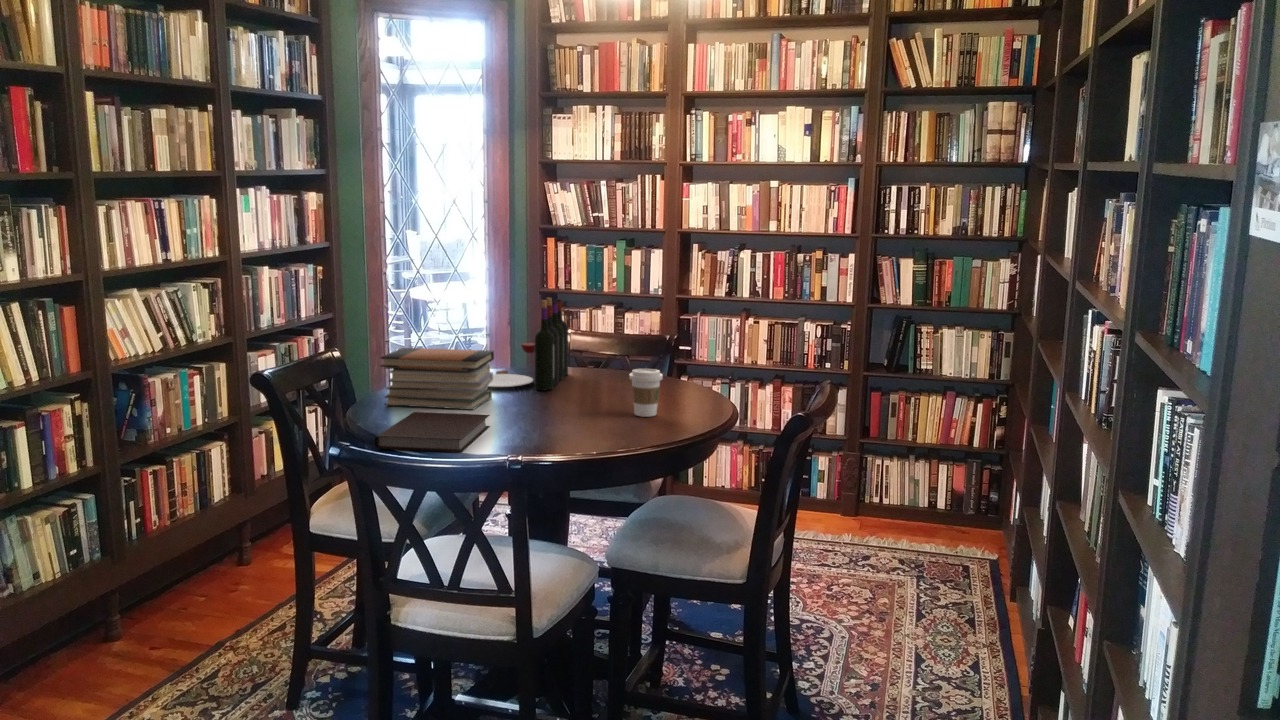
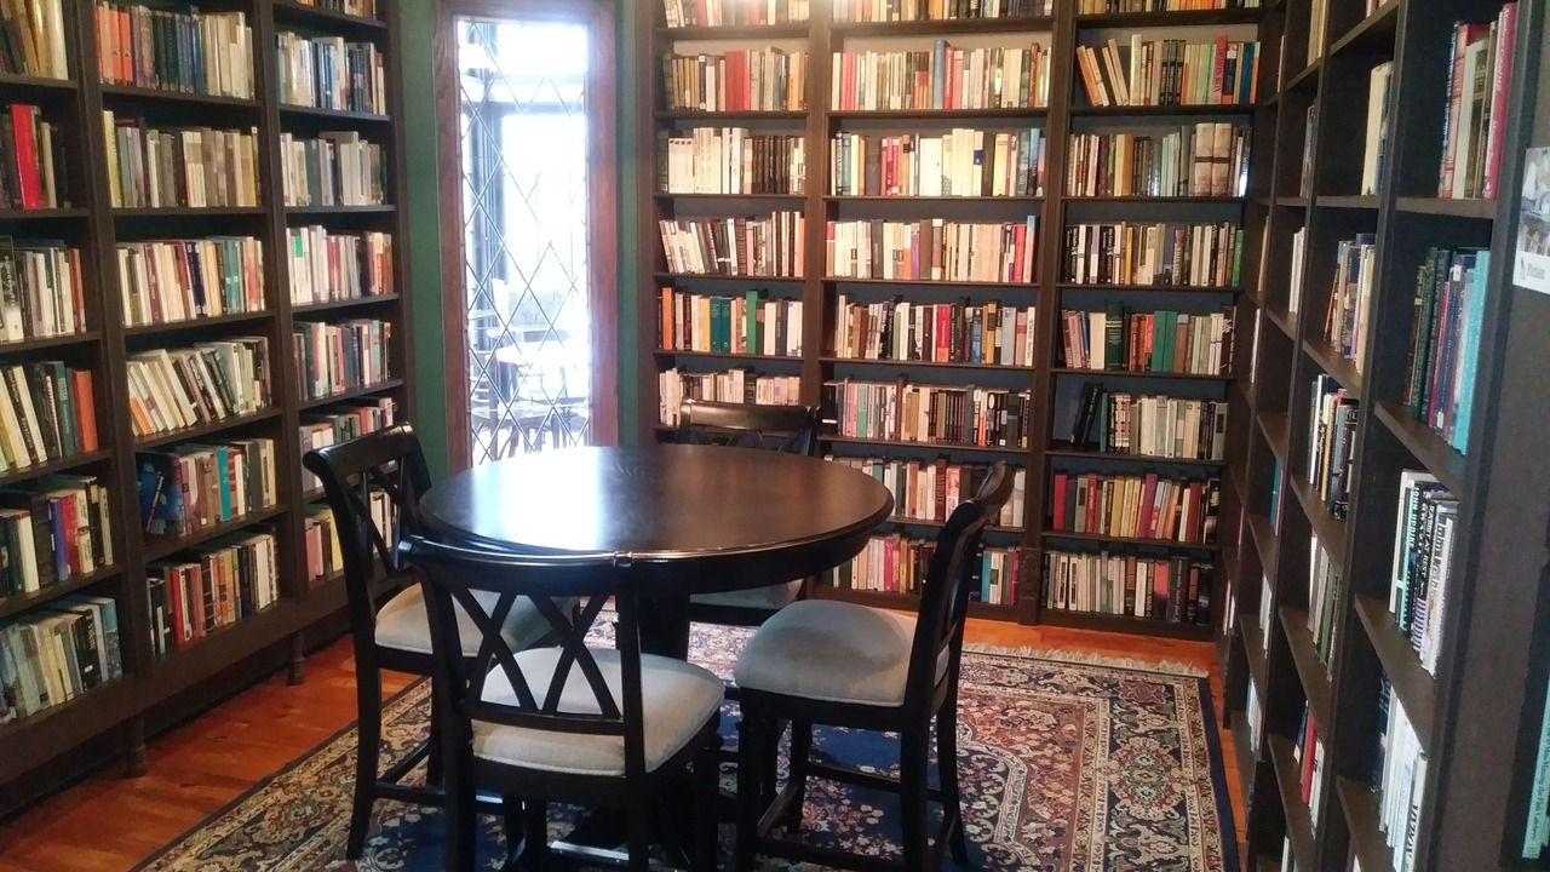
- book stack [379,347,495,411]
- wine bottle [488,297,569,391]
- notebook [374,411,491,453]
- coffee cup [628,368,664,418]
